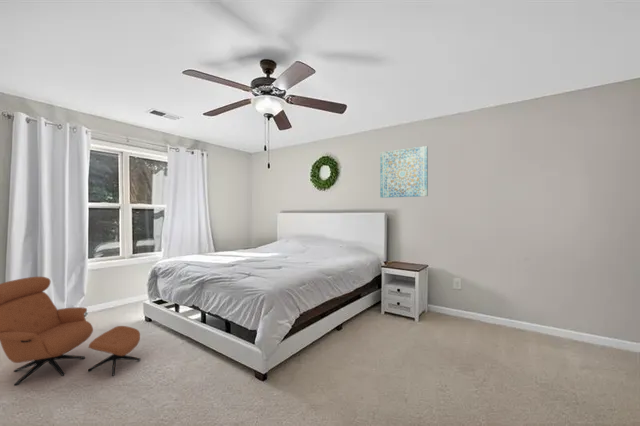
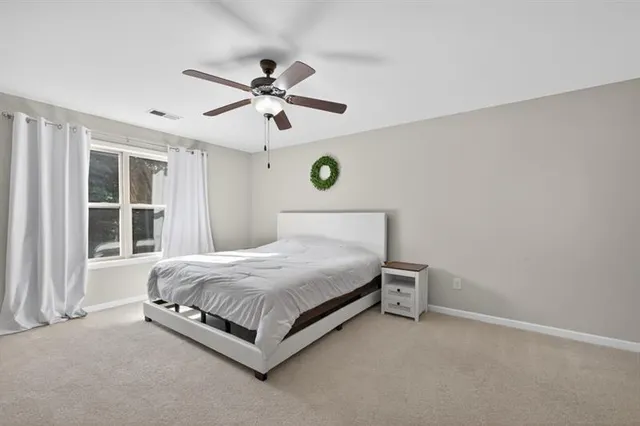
- armchair [0,276,142,387]
- wall art [379,145,429,199]
